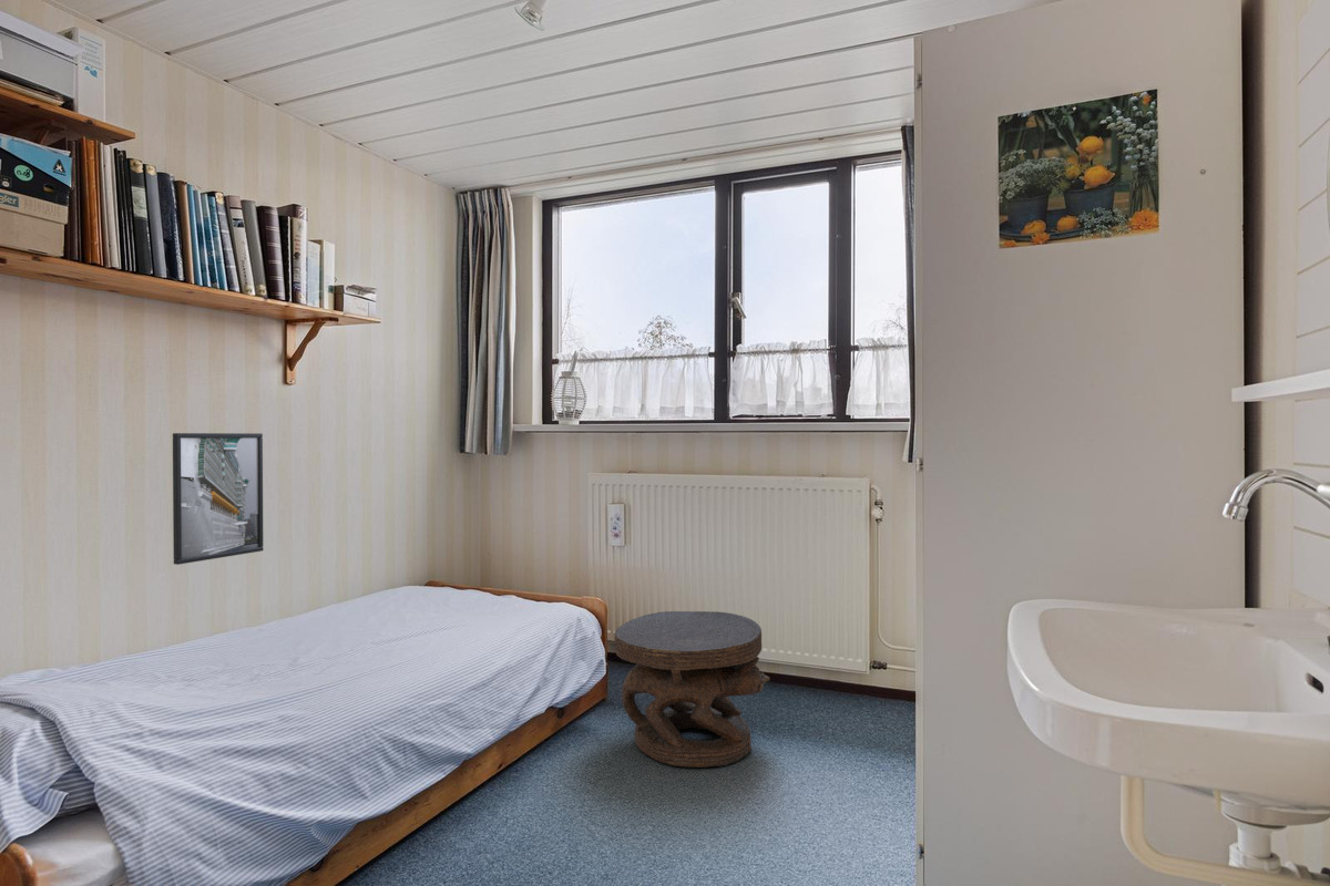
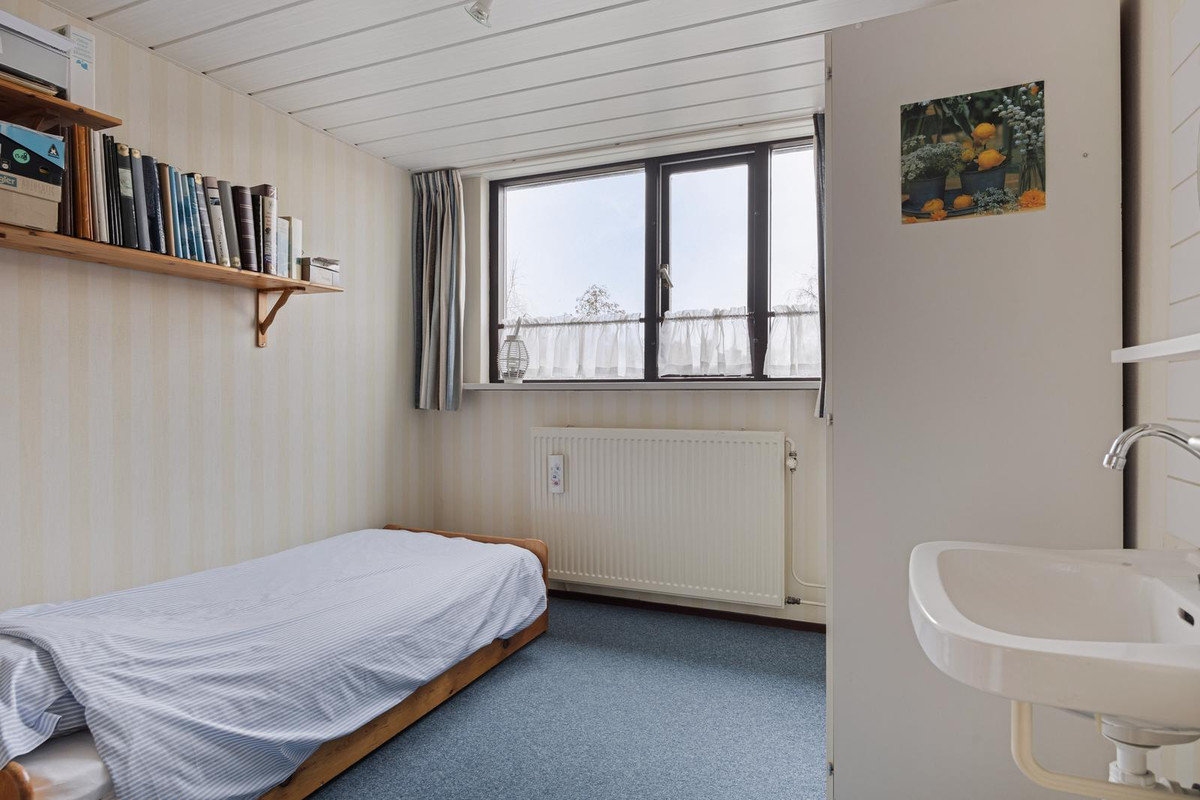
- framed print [172,432,265,566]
- carved stool [613,610,770,769]
